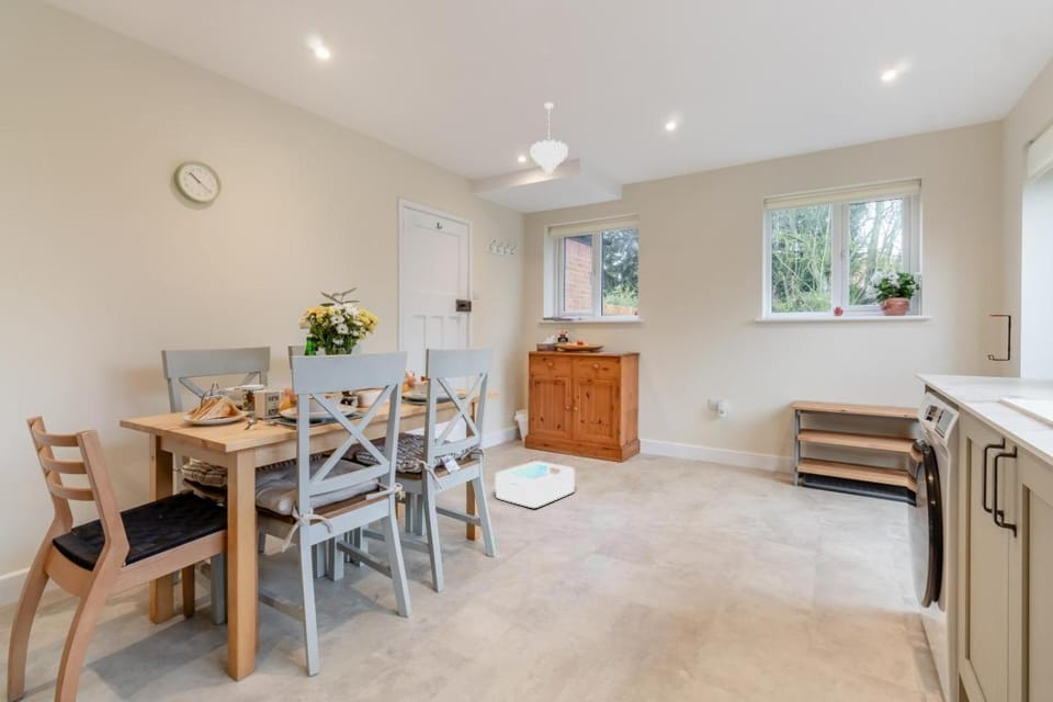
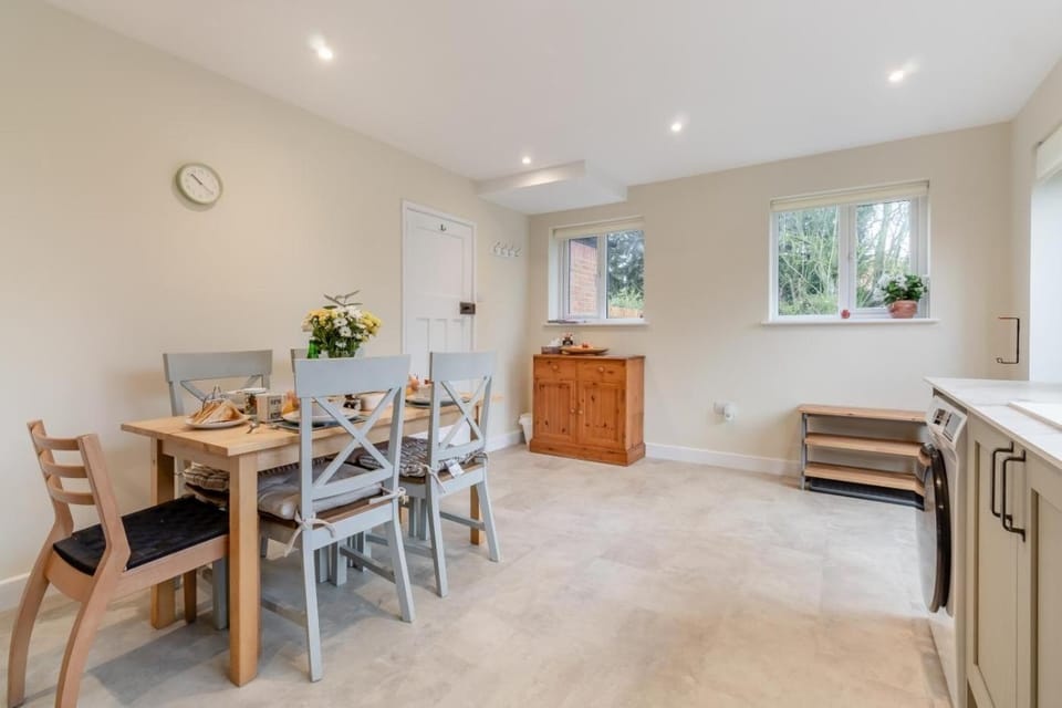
- basket [495,460,576,509]
- pendant light [529,102,569,176]
